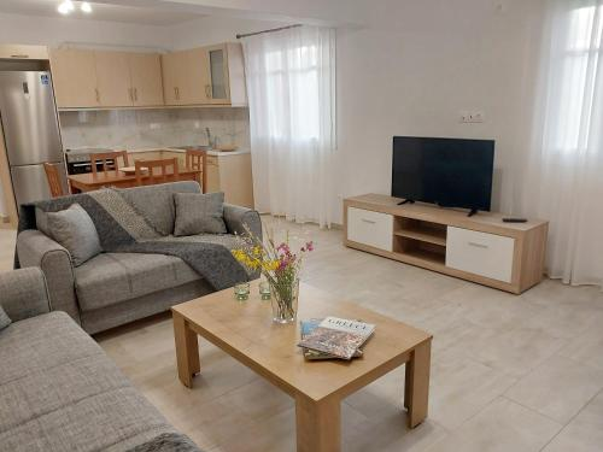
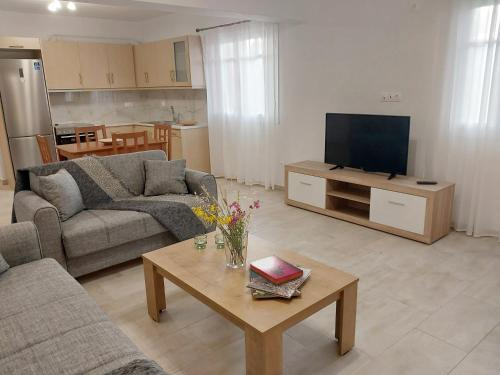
+ hardback book [248,255,304,286]
